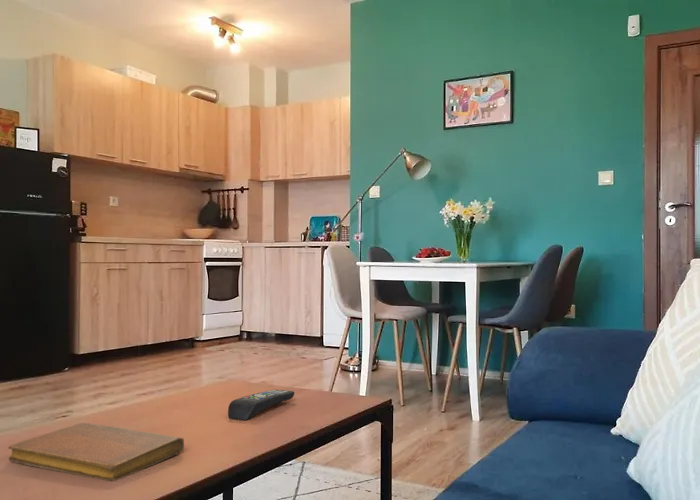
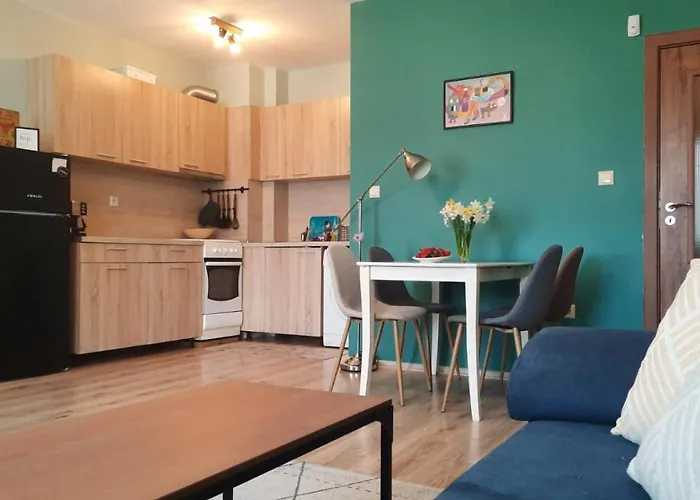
- remote control [227,389,295,421]
- notebook [7,422,185,482]
